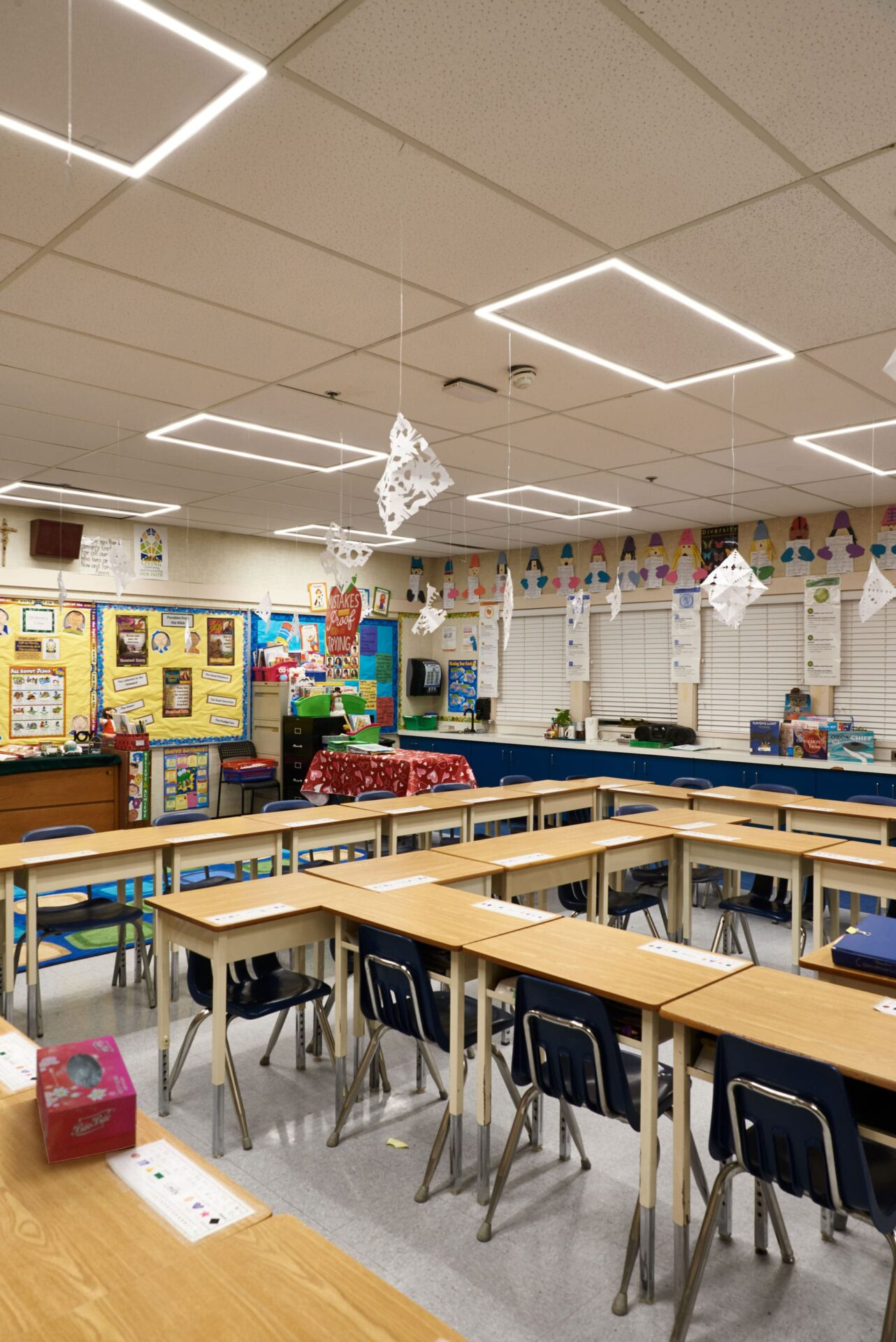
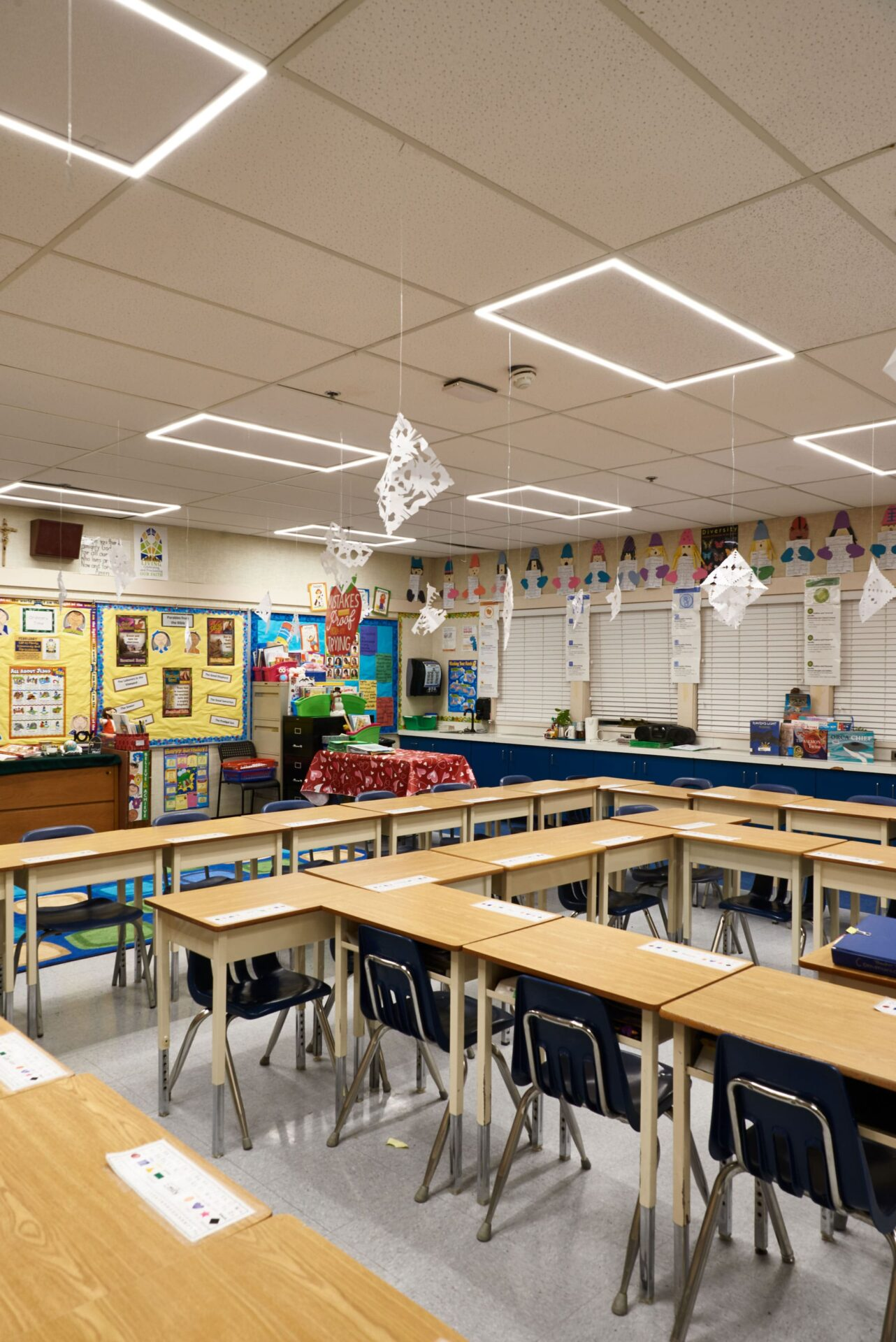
- tissue box [35,1034,138,1165]
